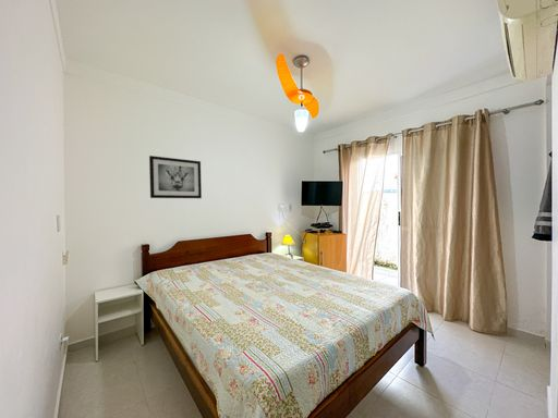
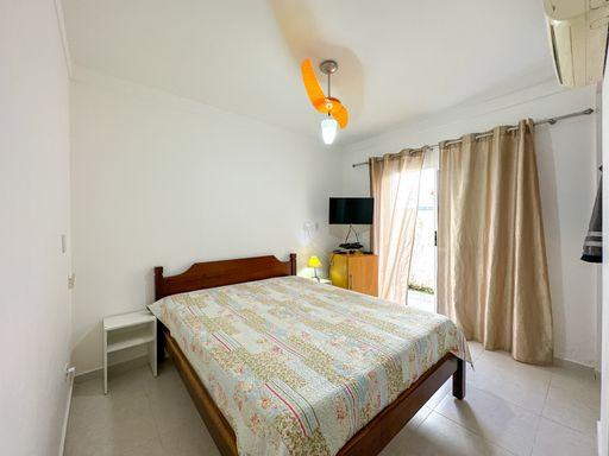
- wall art [148,155,203,199]
